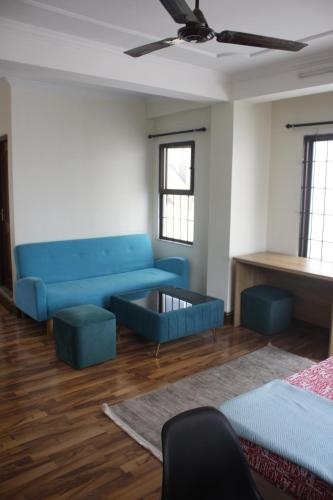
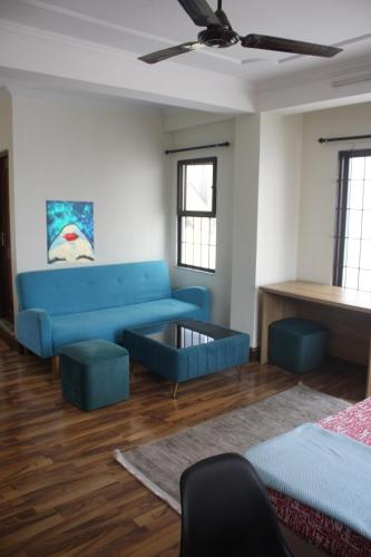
+ wall art [45,199,95,265]
